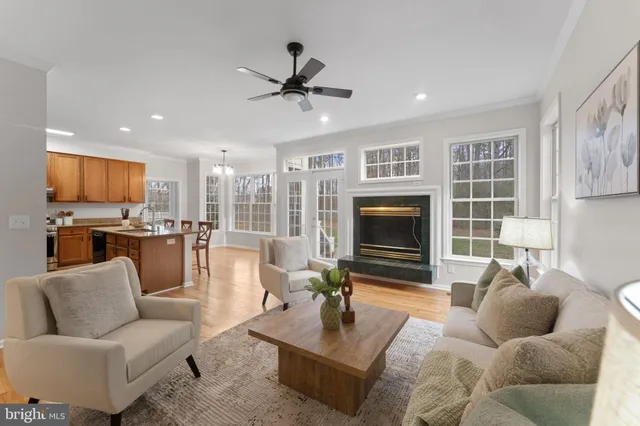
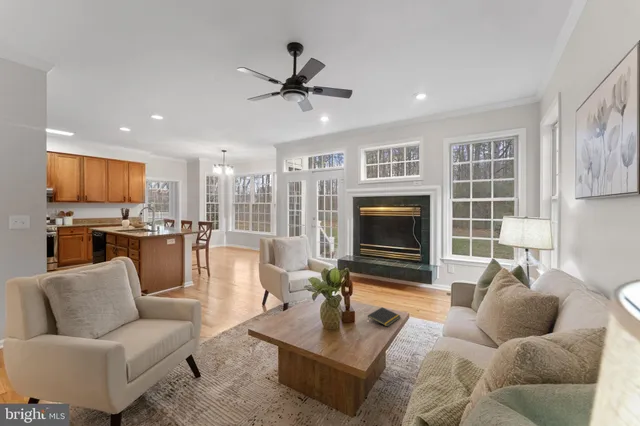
+ notepad [367,306,401,327]
